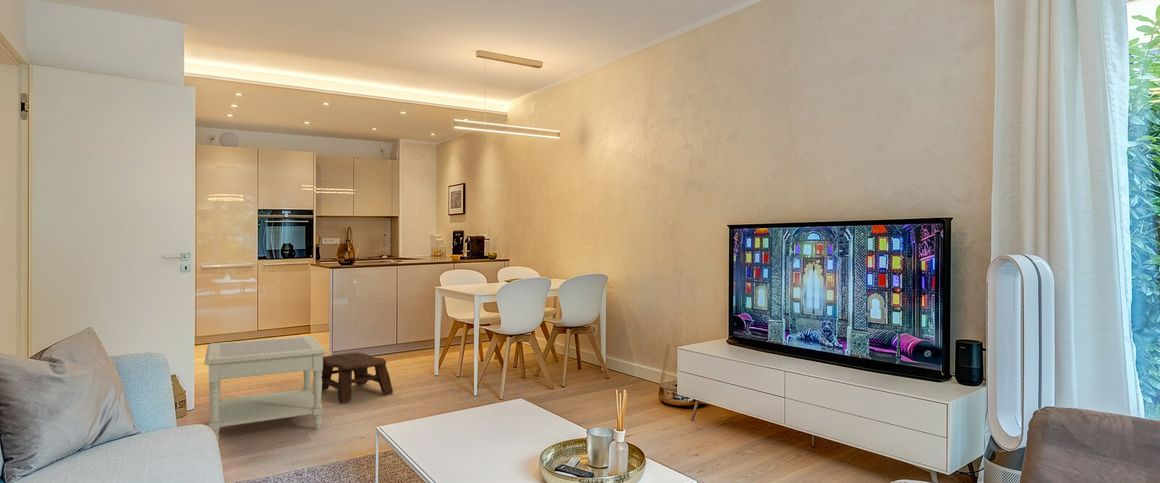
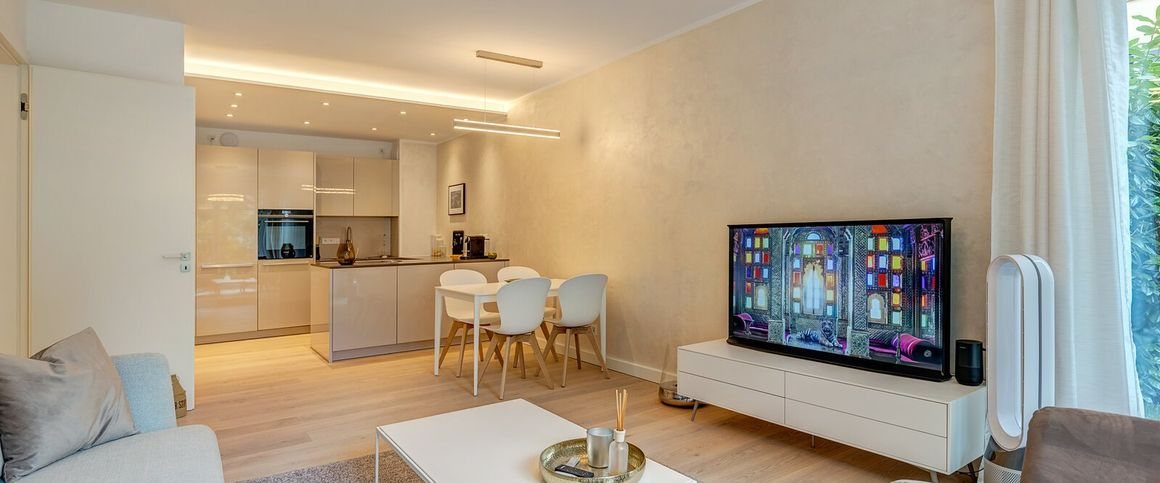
- stool [321,351,394,404]
- side table [203,335,328,441]
